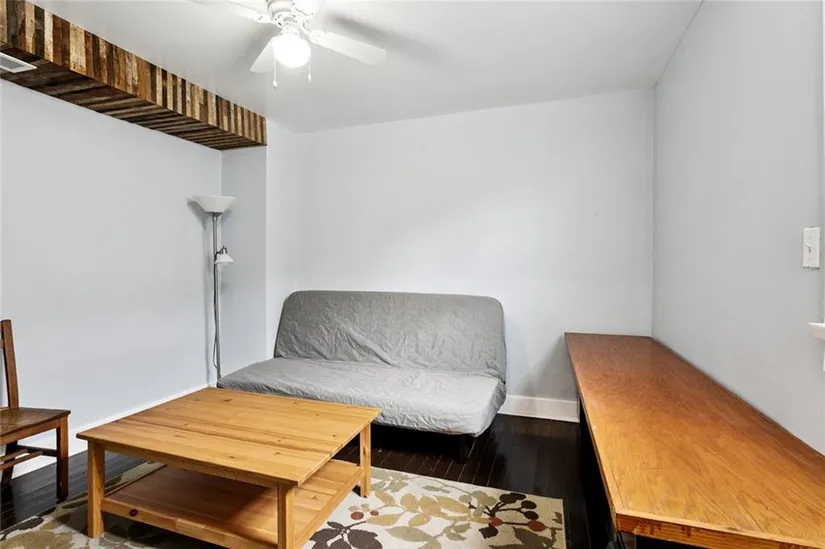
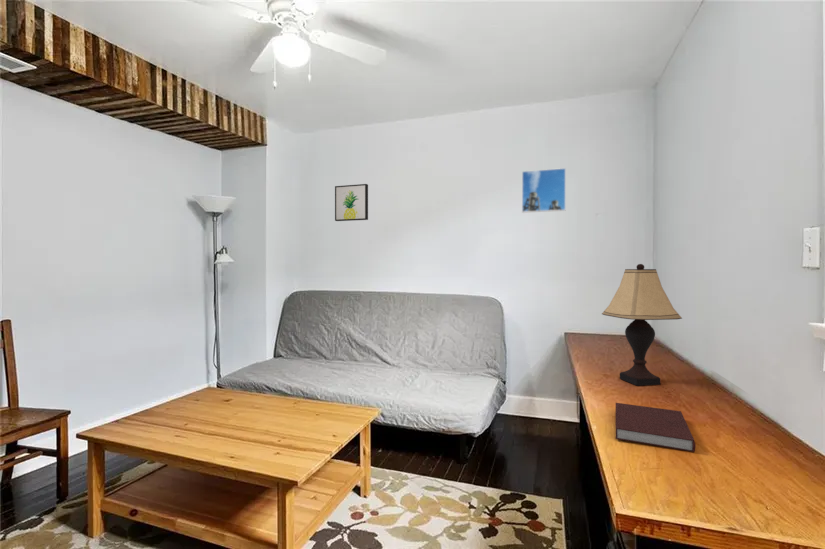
+ wall art [334,183,369,222]
+ notebook [615,402,696,453]
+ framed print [521,167,567,214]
+ lamp [601,263,683,387]
